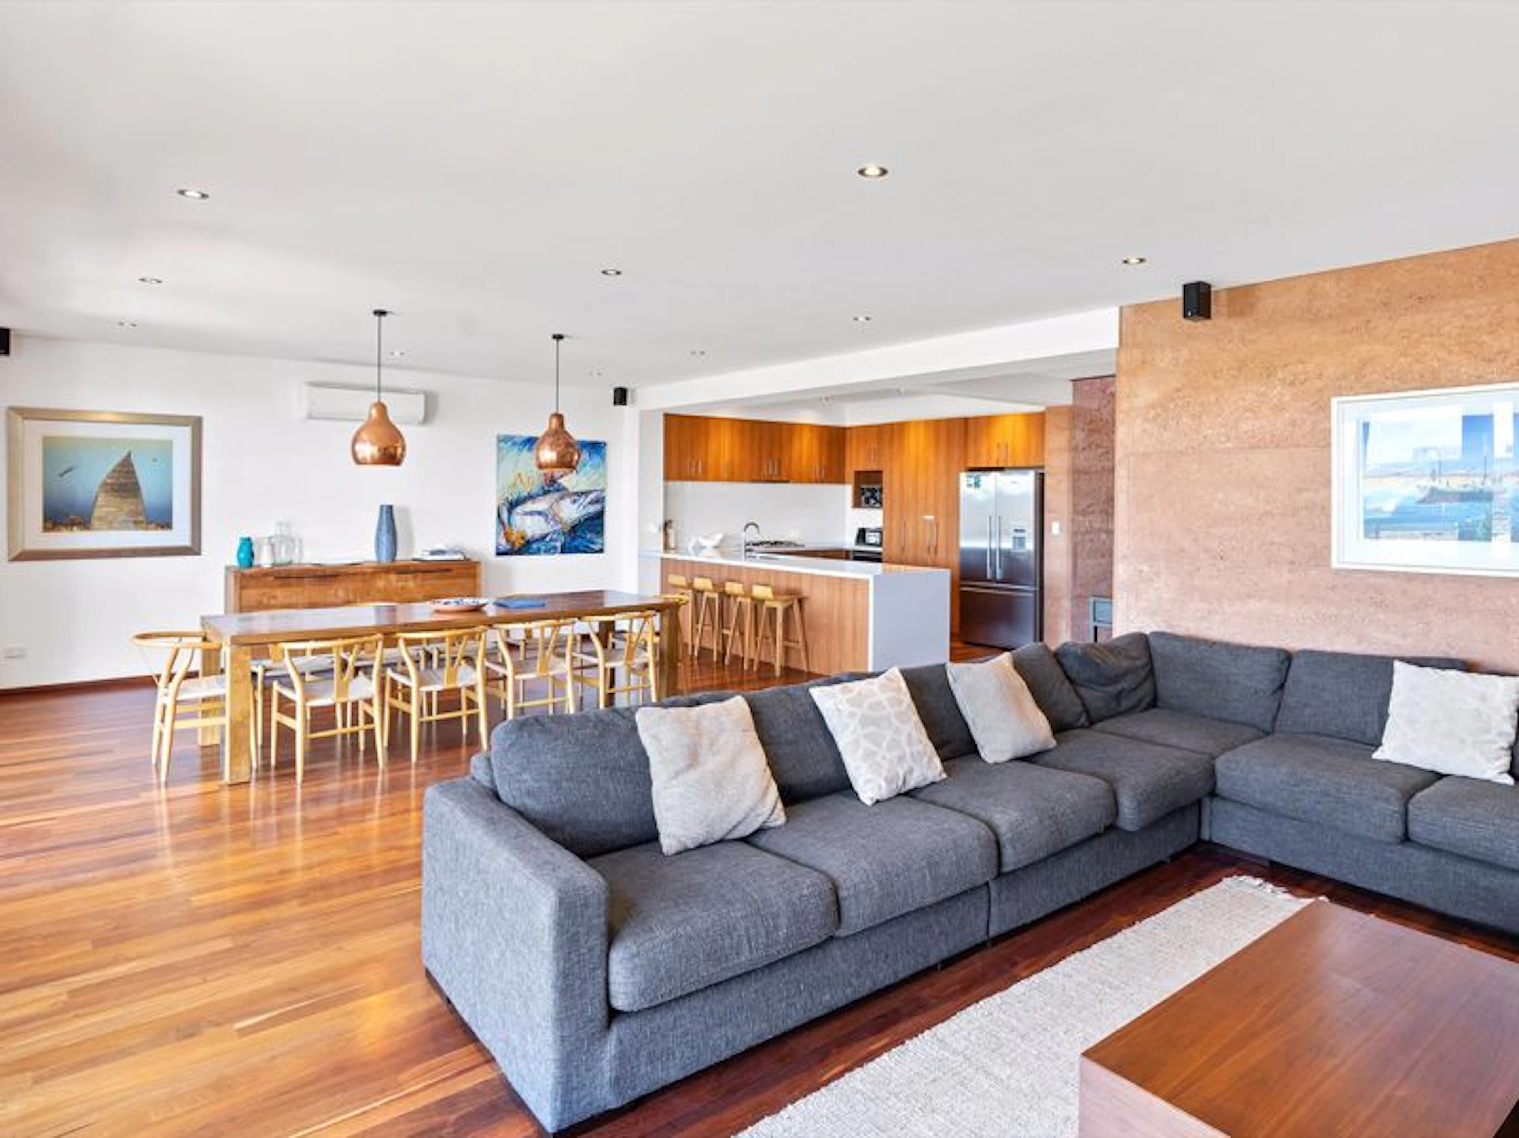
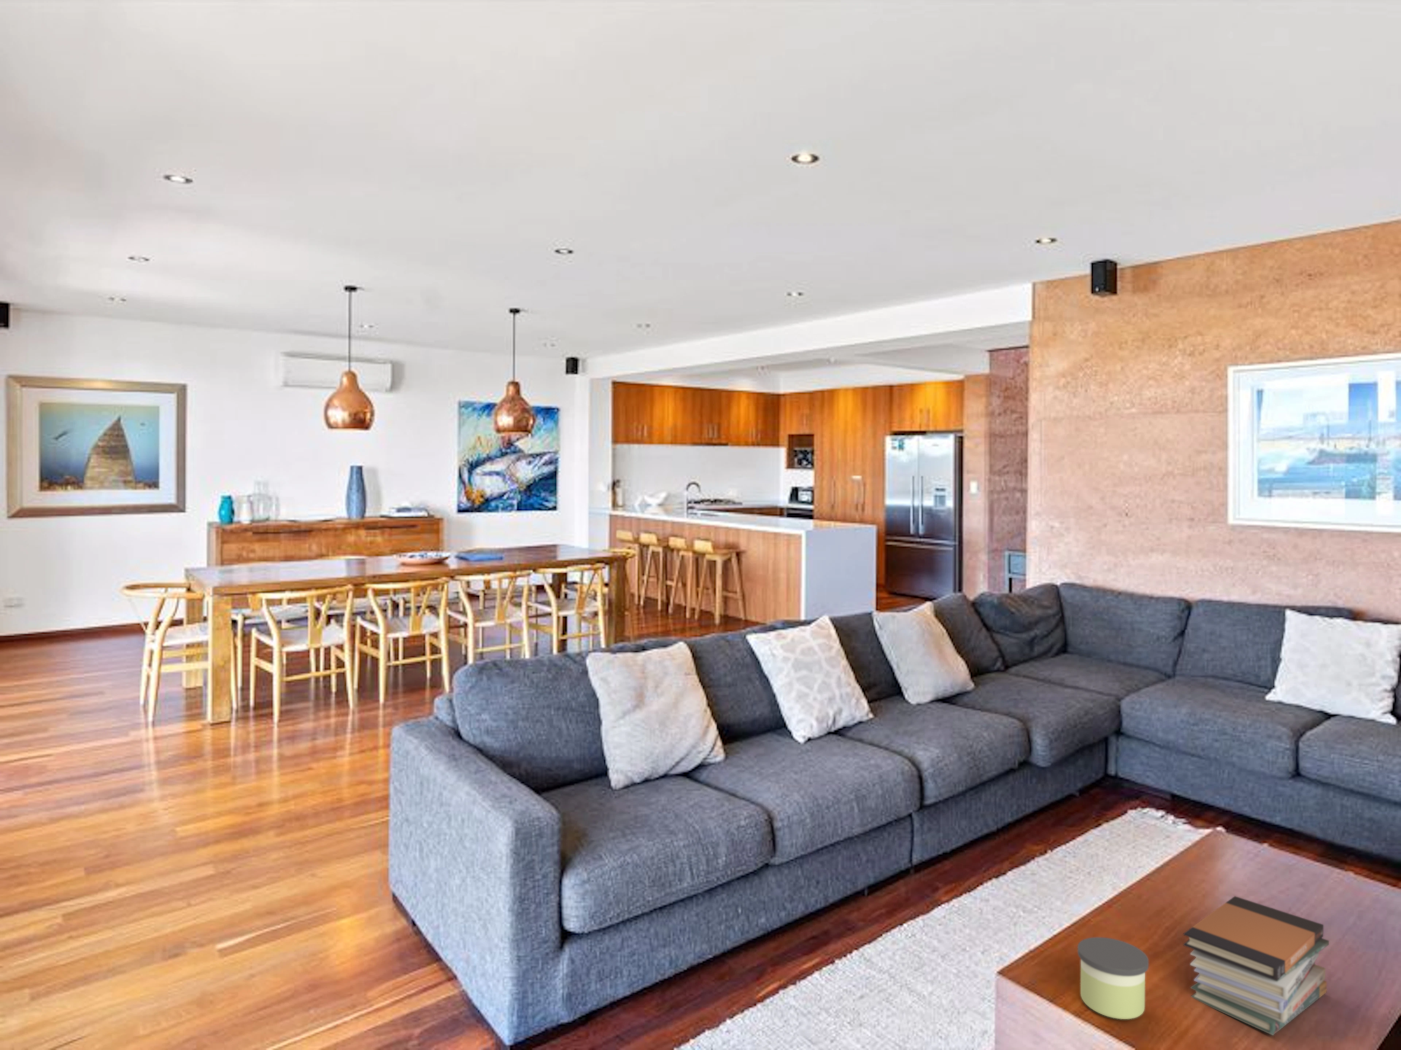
+ book stack [1183,896,1329,1036]
+ candle [1078,936,1148,1020]
